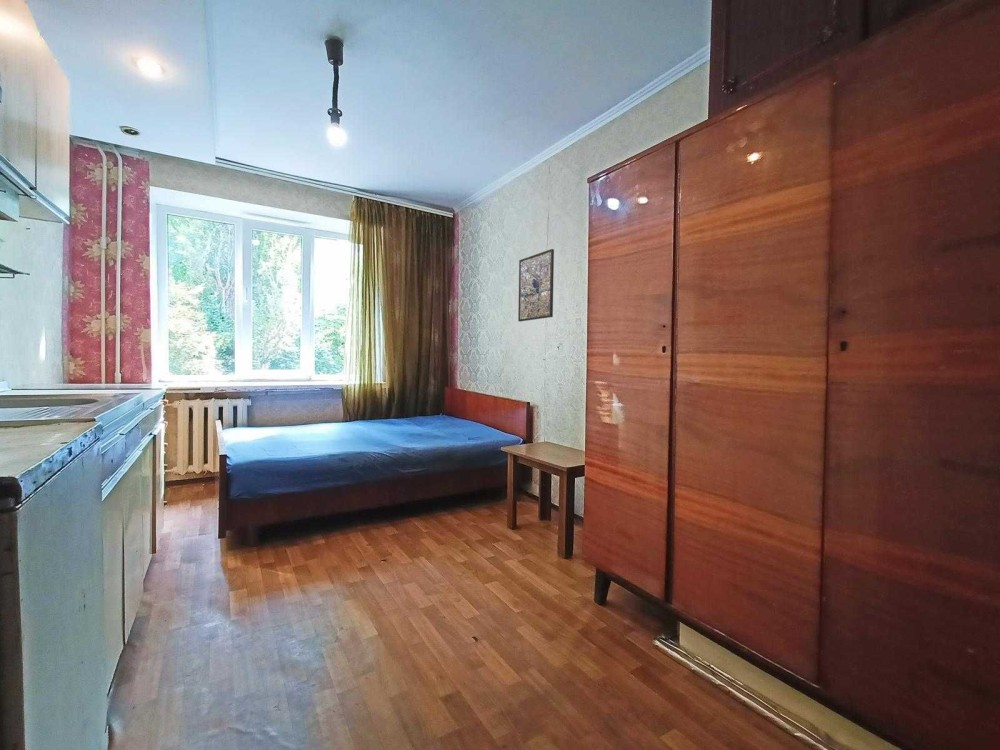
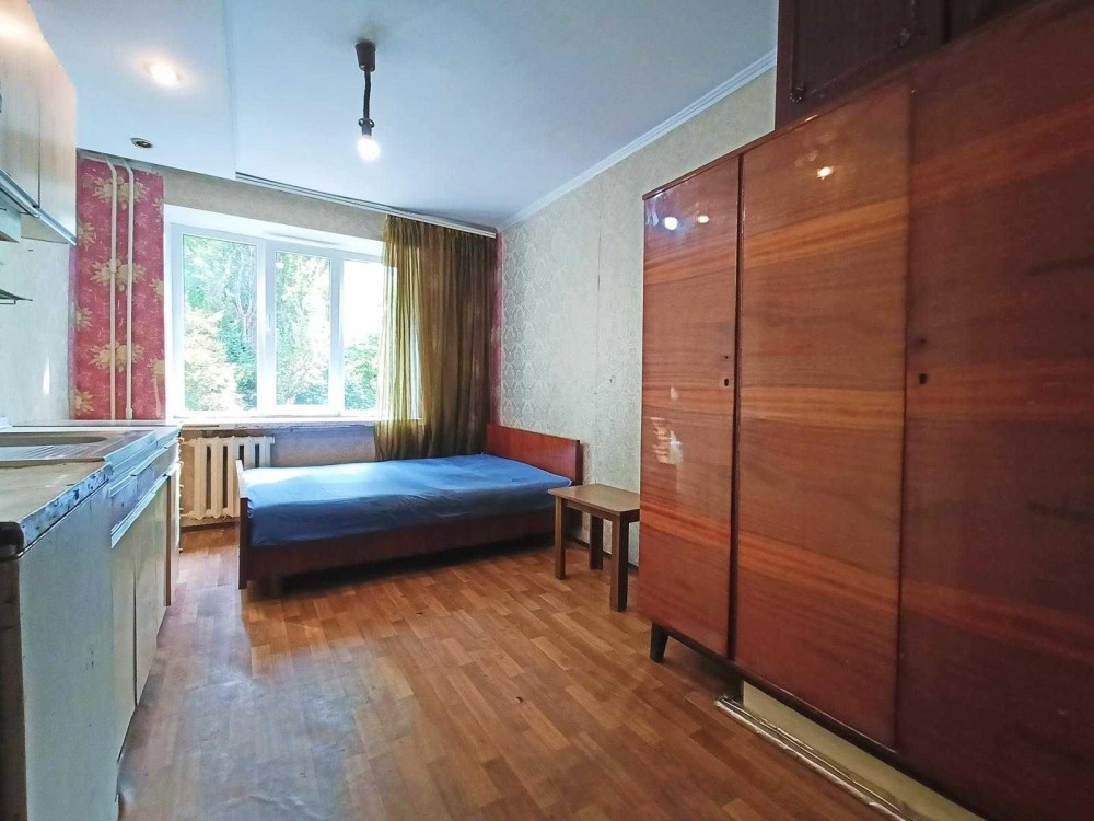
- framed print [517,248,555,322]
